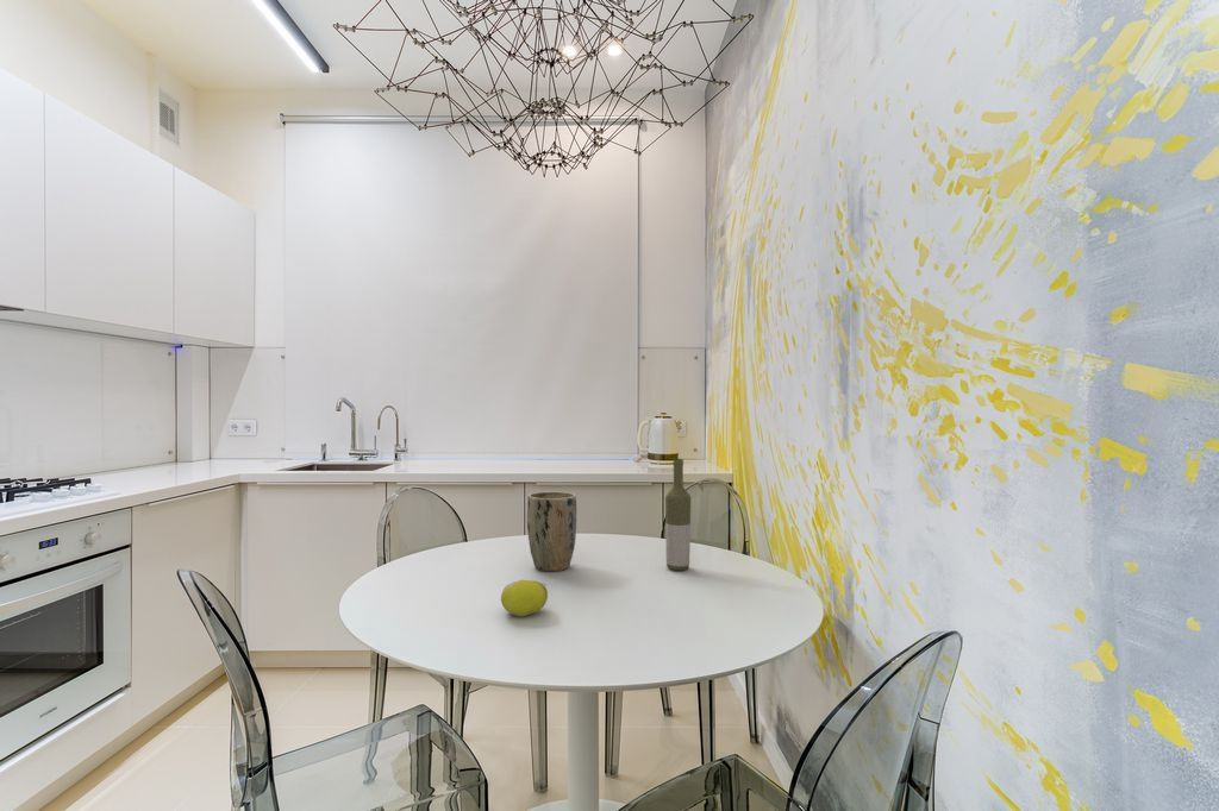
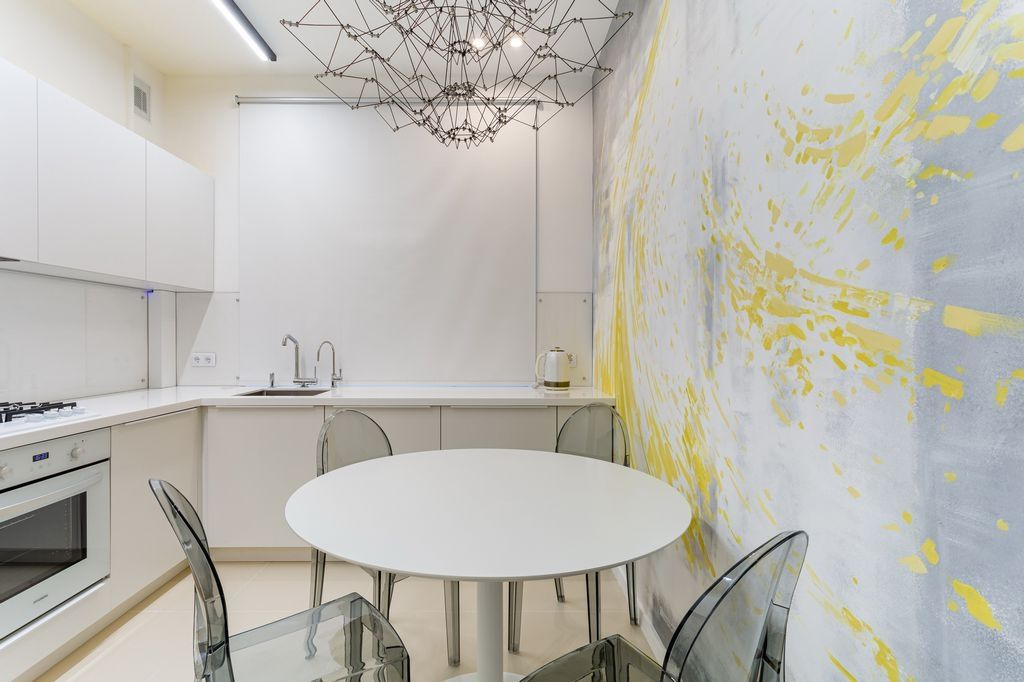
- bottle [664,458,692,572]
- plant pot [526,490,577,572]
- fruit [500,579,549,617]
